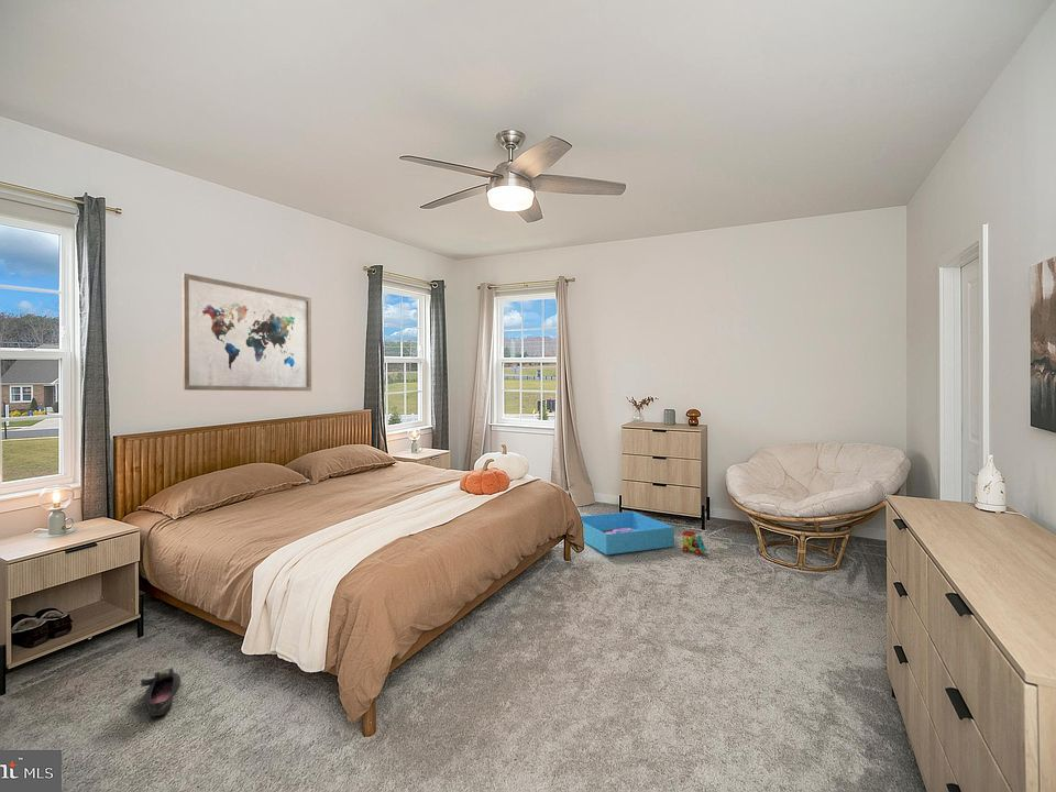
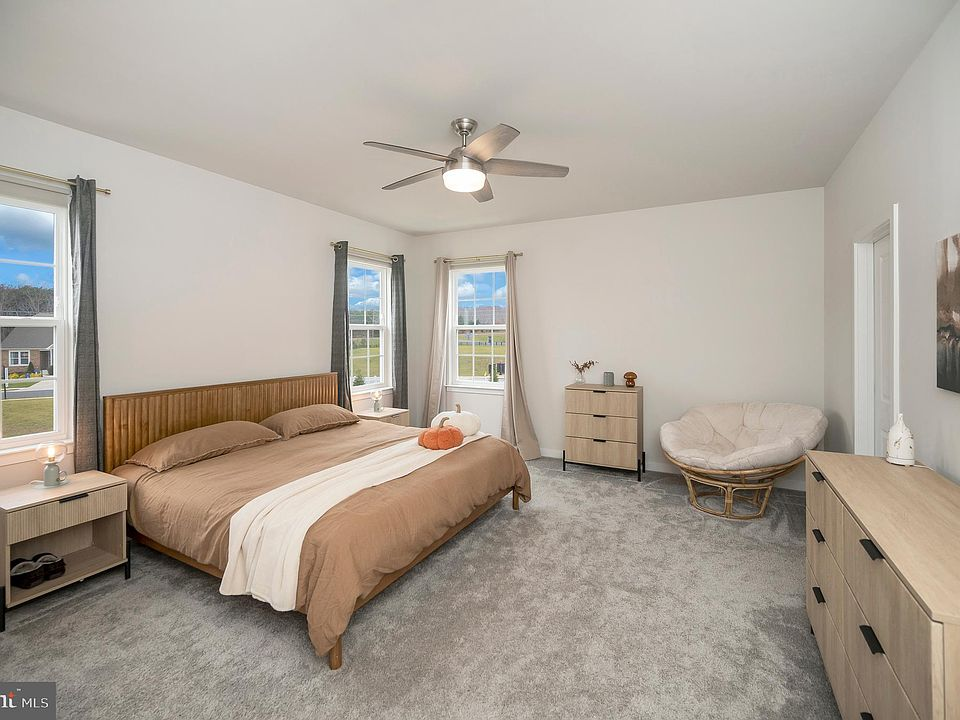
- toy train [681,529,708,556]
- shoe [140,667,182,717]
- wall art [182,272,312,392]
- storage bin [580,510,675,556]
